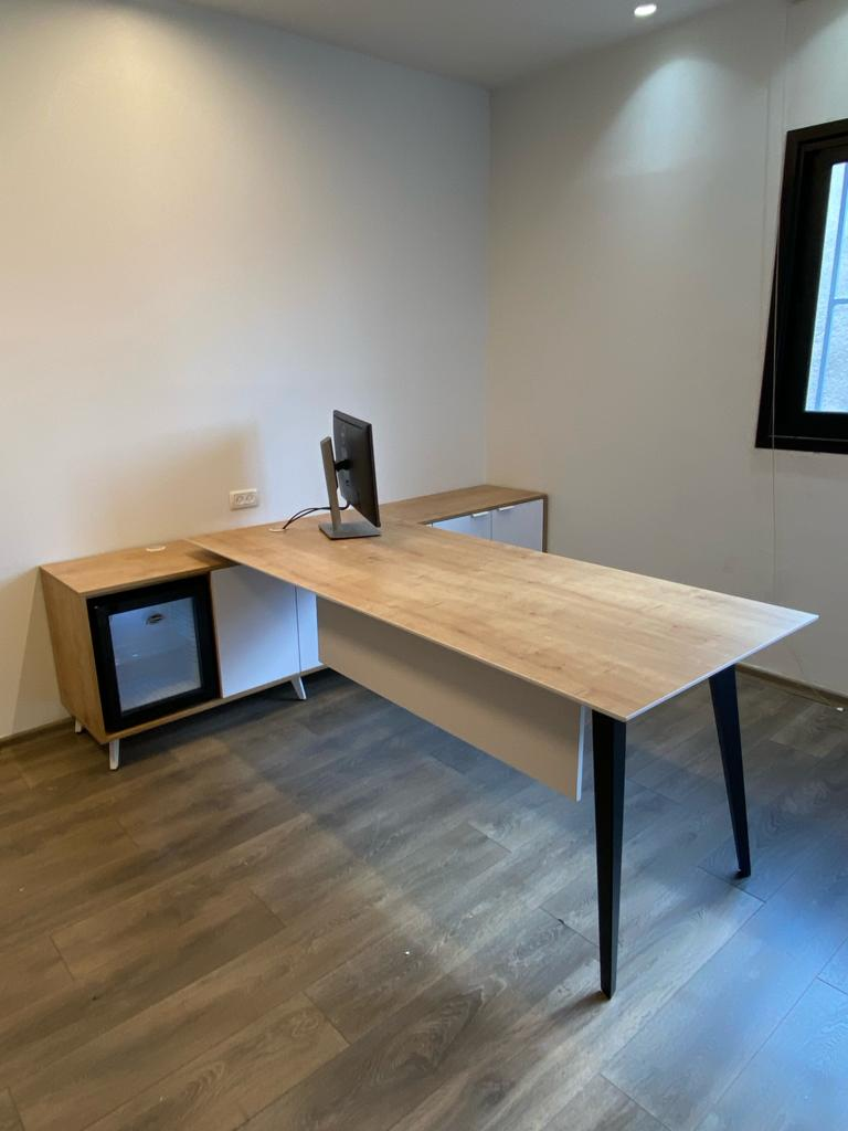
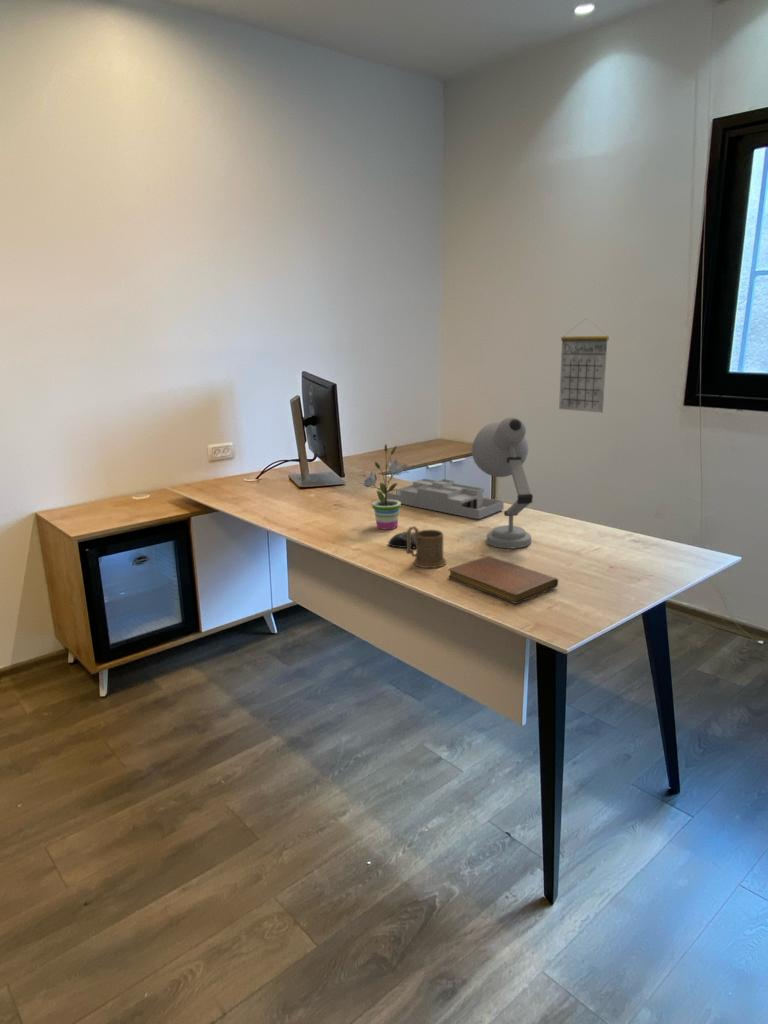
+ computer mouse [387,531,416,549]
+ desk organizer [387,478,505,520]
+ desk lamp [471,416,534,549]
+ notebook [448,555,559,605]
+ potted plant [357,443,410,530]
+ mug [405,525,447,569]
+ calendar [558,319,610,414]
